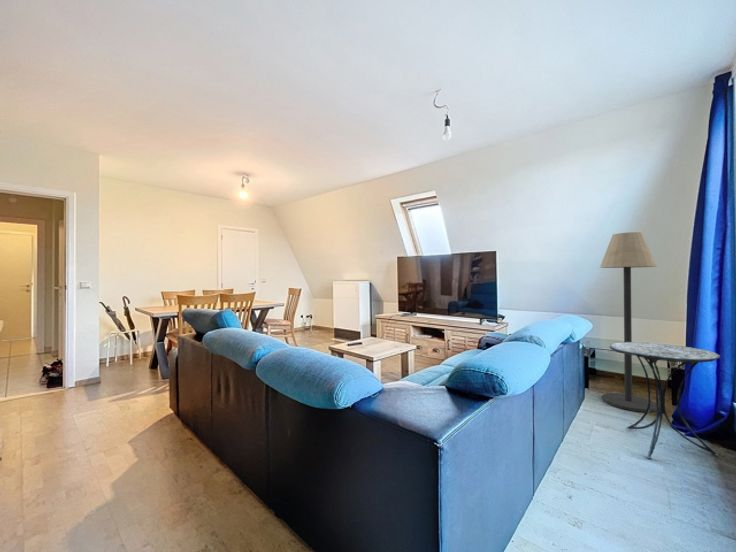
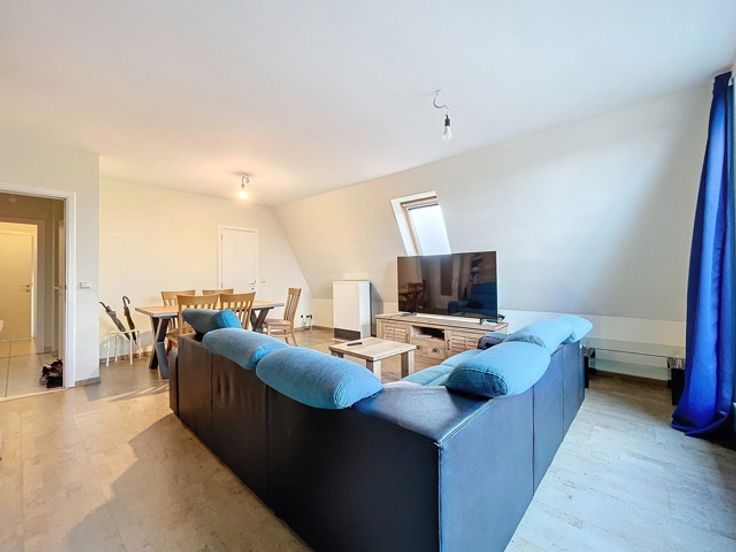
- floor lamp [599,231,658,413]
- side table [609,341,722,460]
